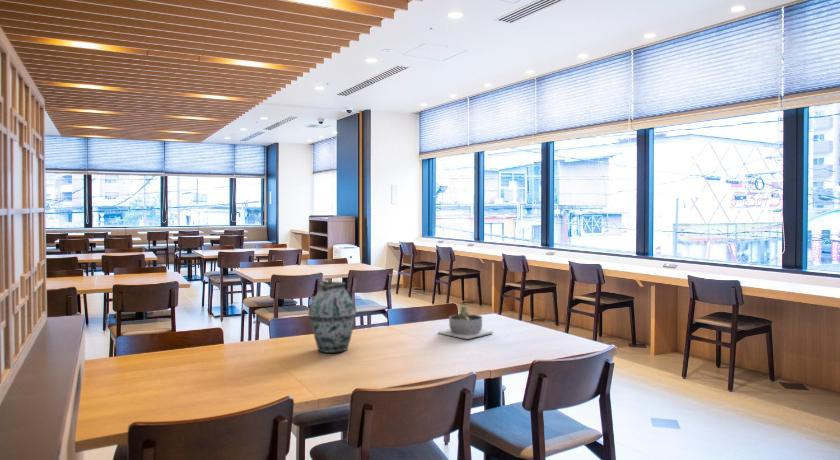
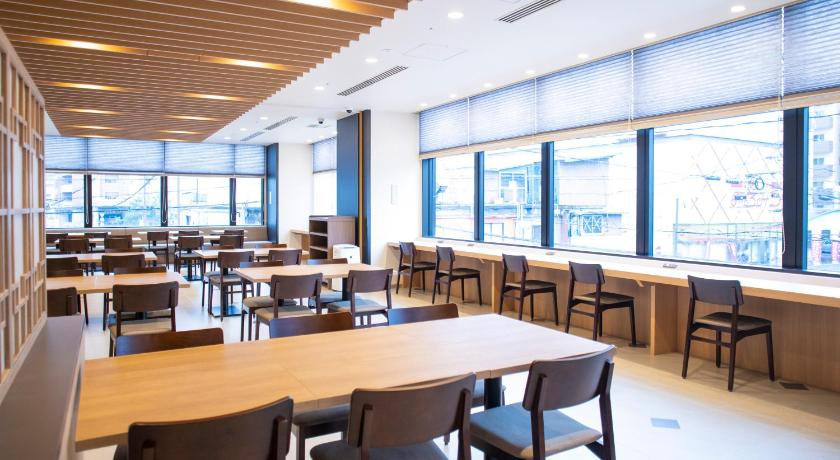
- succulent planter [437,304,494,340]
- vase [307,281,357,354]
